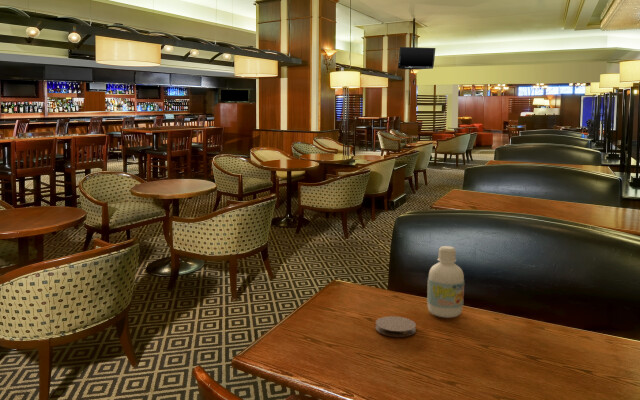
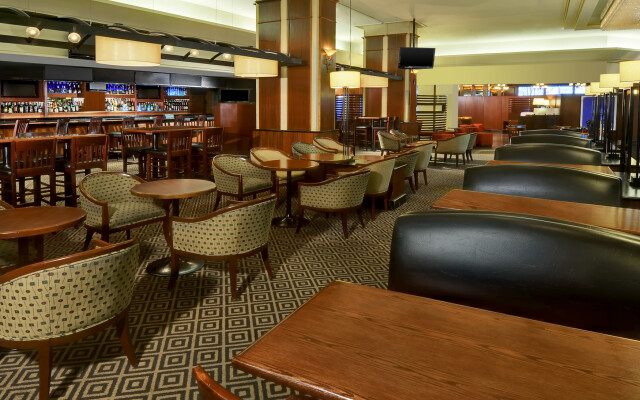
- bottle [426,245,465,319]
- coaster [374,315,417,338]
